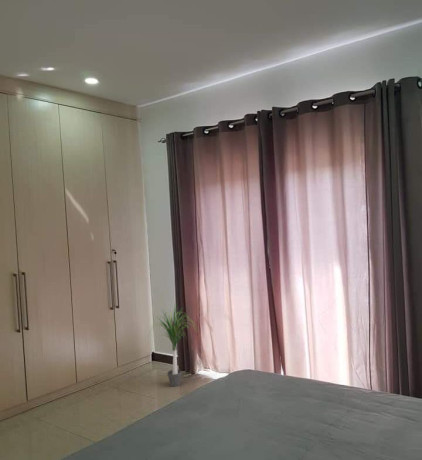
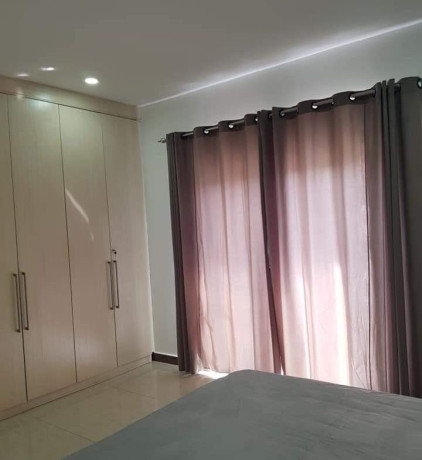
- potted plant [147,303,200,388]
